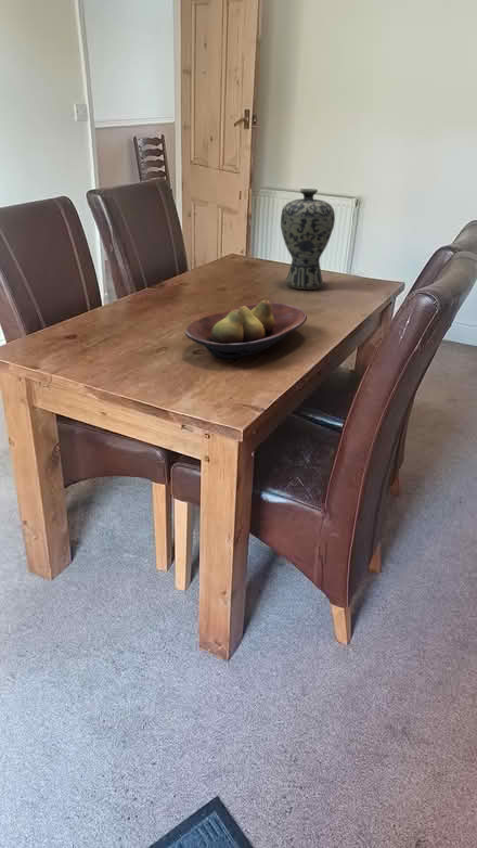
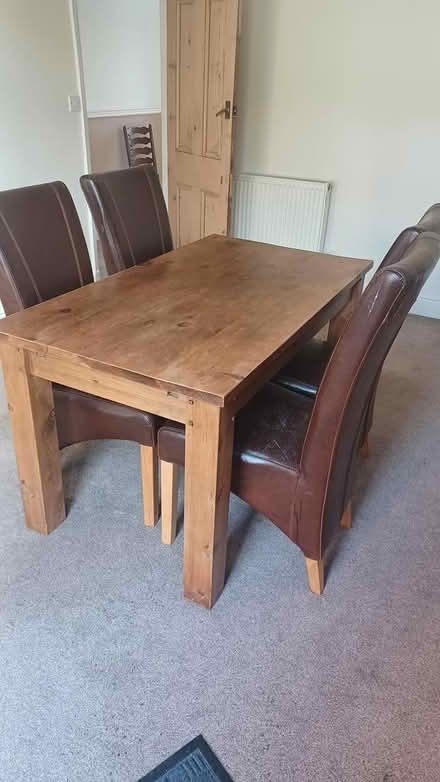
- fruit bowl [184,299,308,360]
- vase [280,188,336,291]
